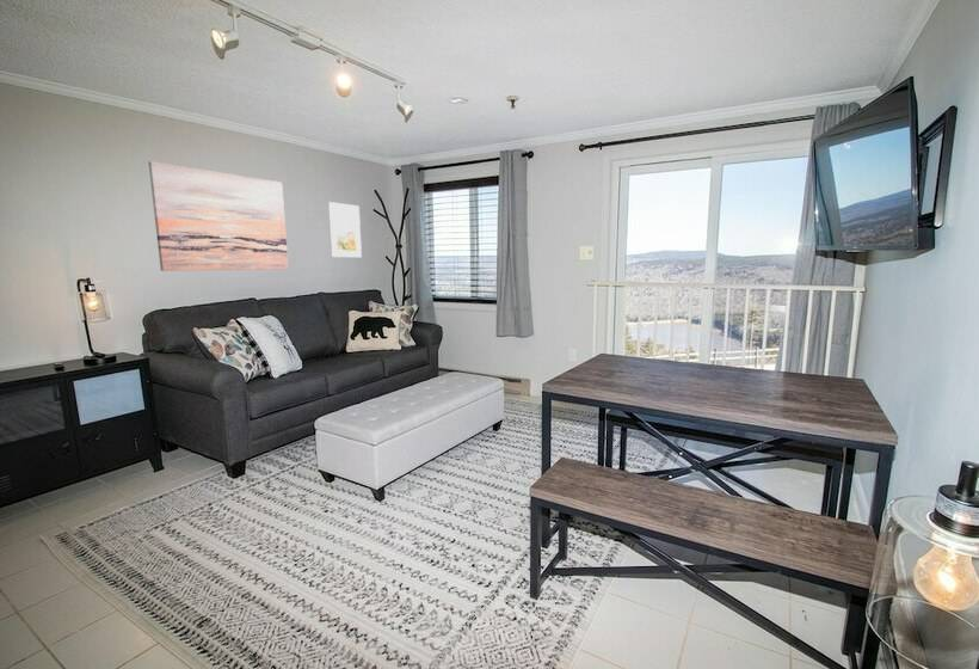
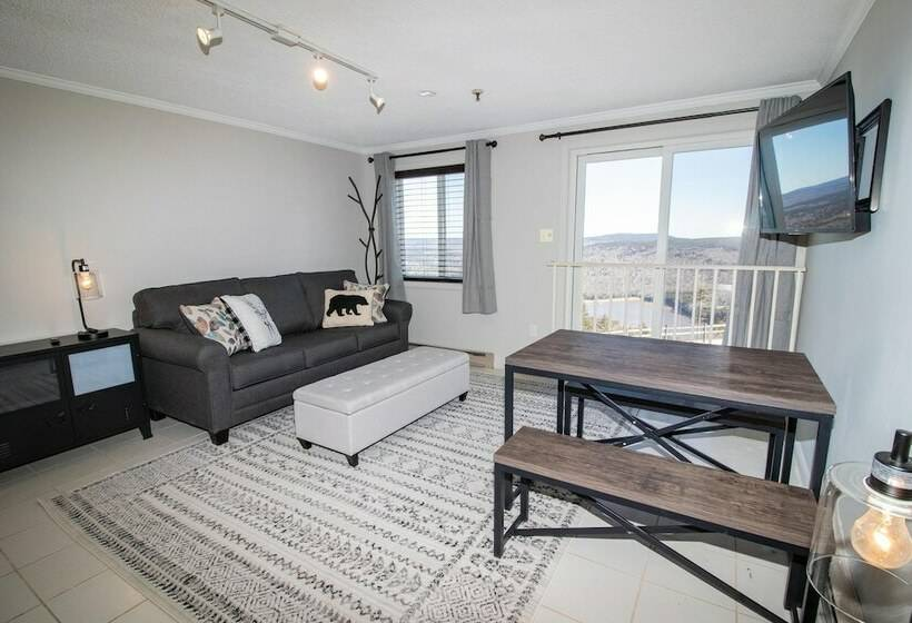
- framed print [327,201,363,258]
- wall art [148,160,289,272]
